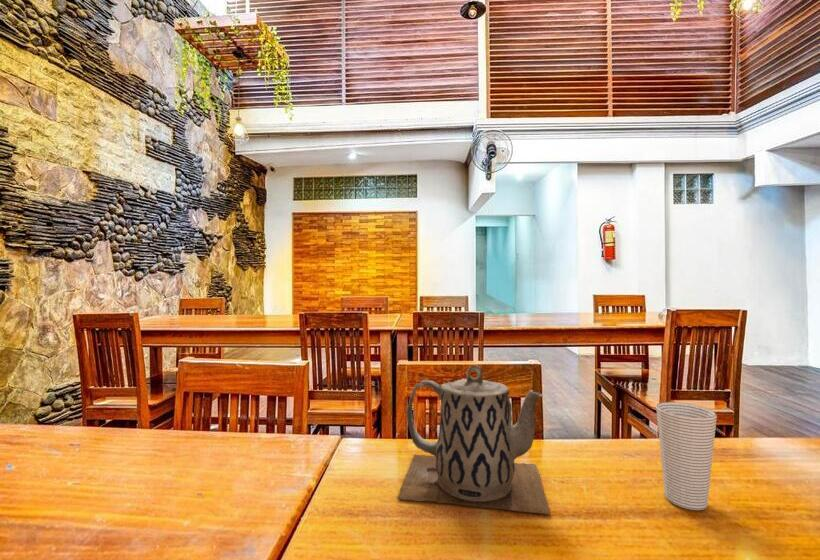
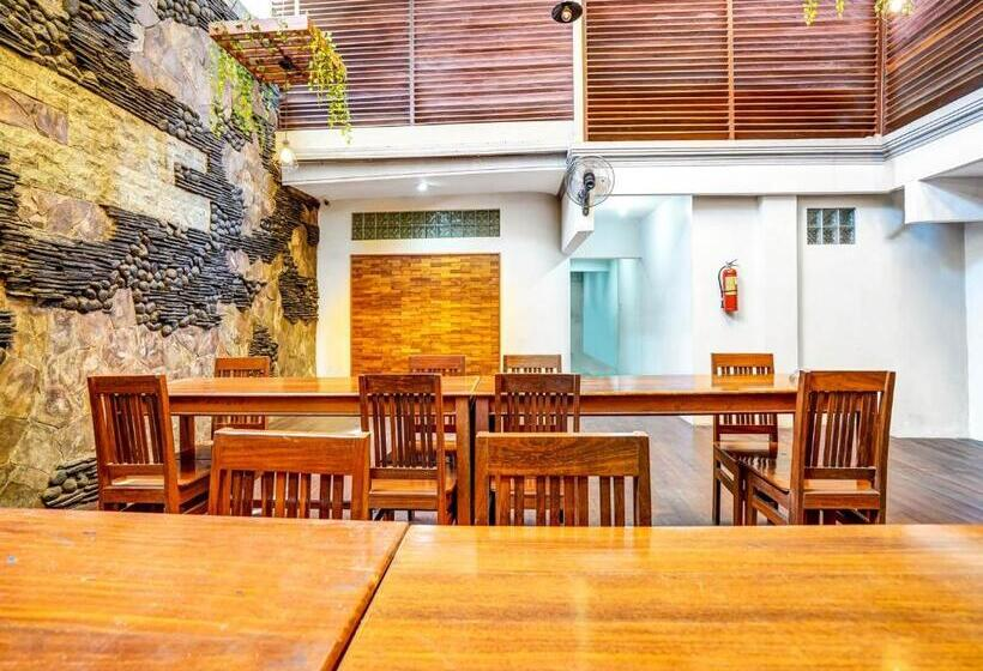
- teapot [396,364,551,515]
- cup [655,401,718,511]
